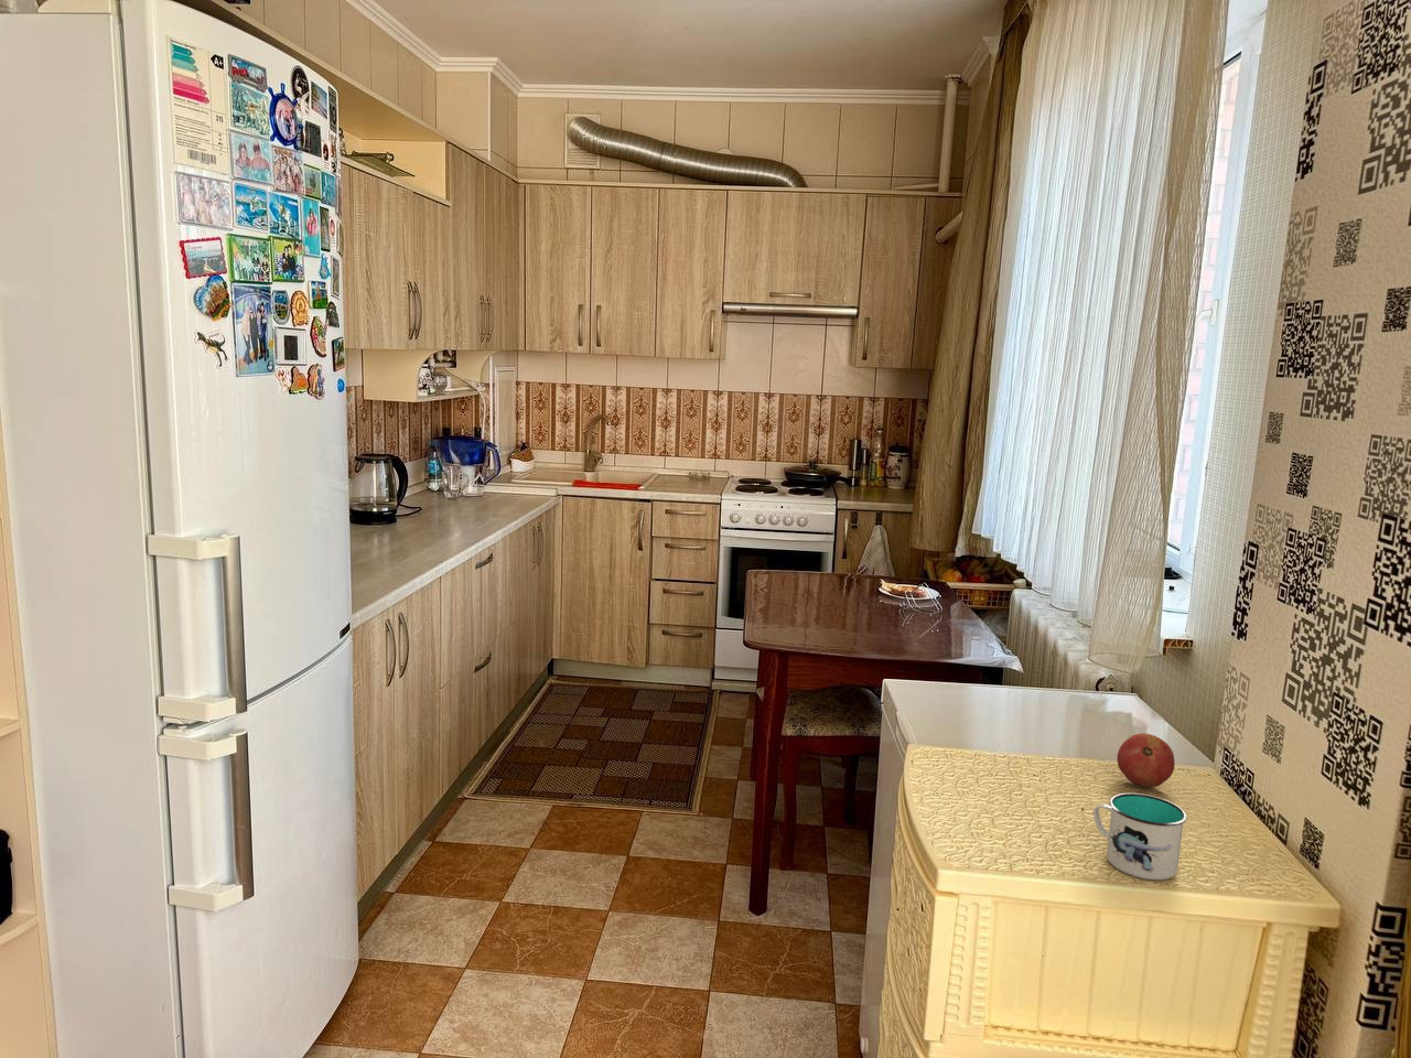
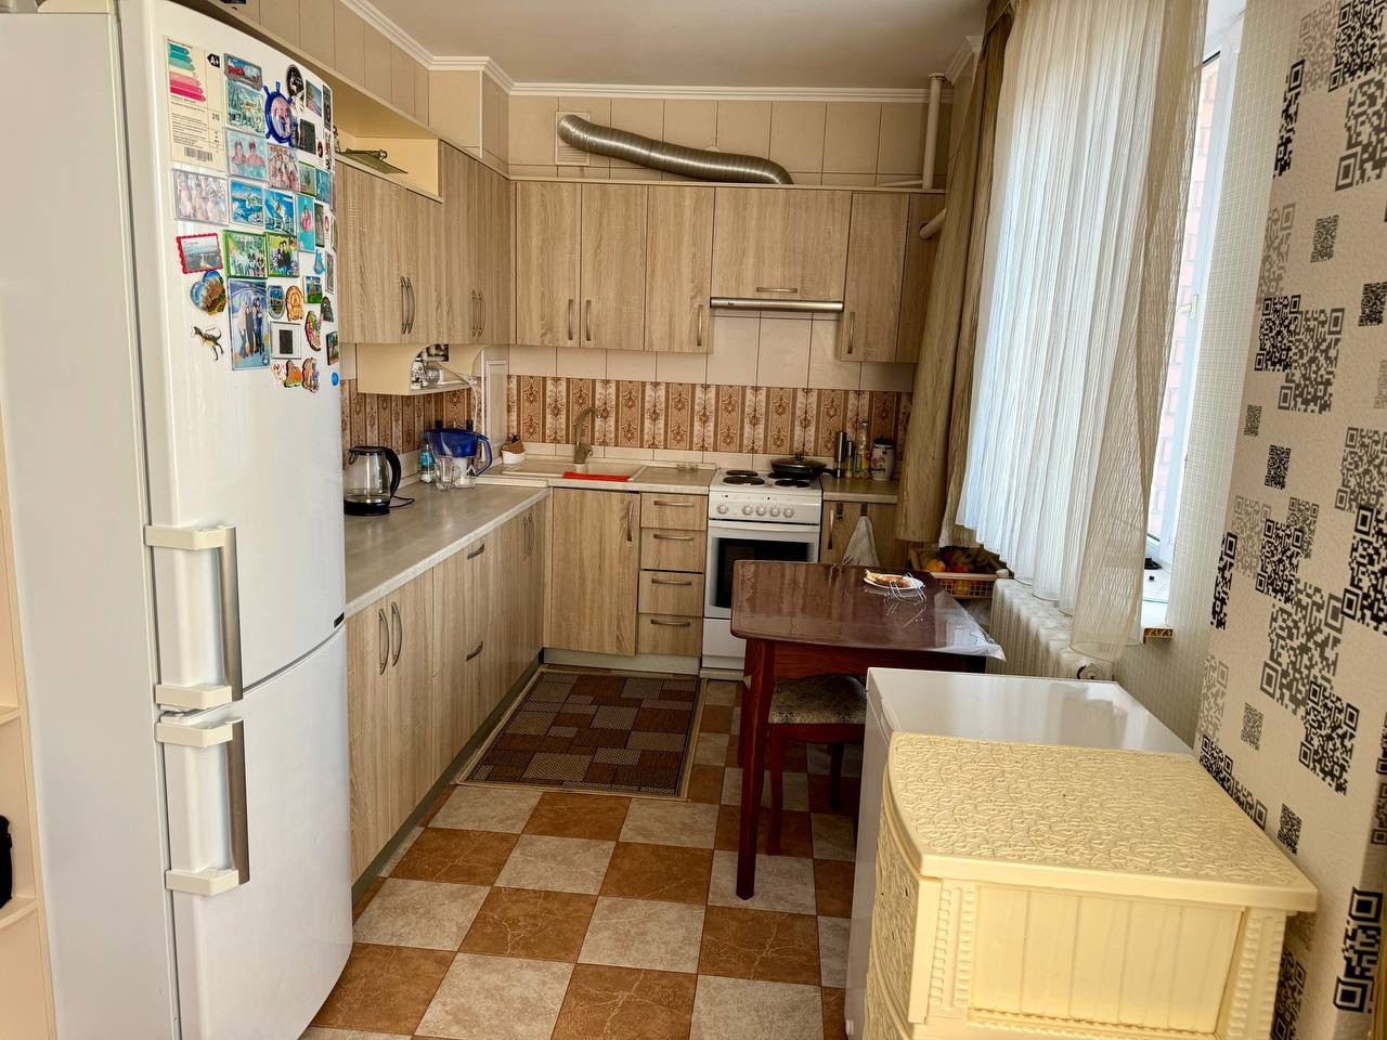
- fruit [1115,731,1177,788]
- mug [1092,792,1189,881]
